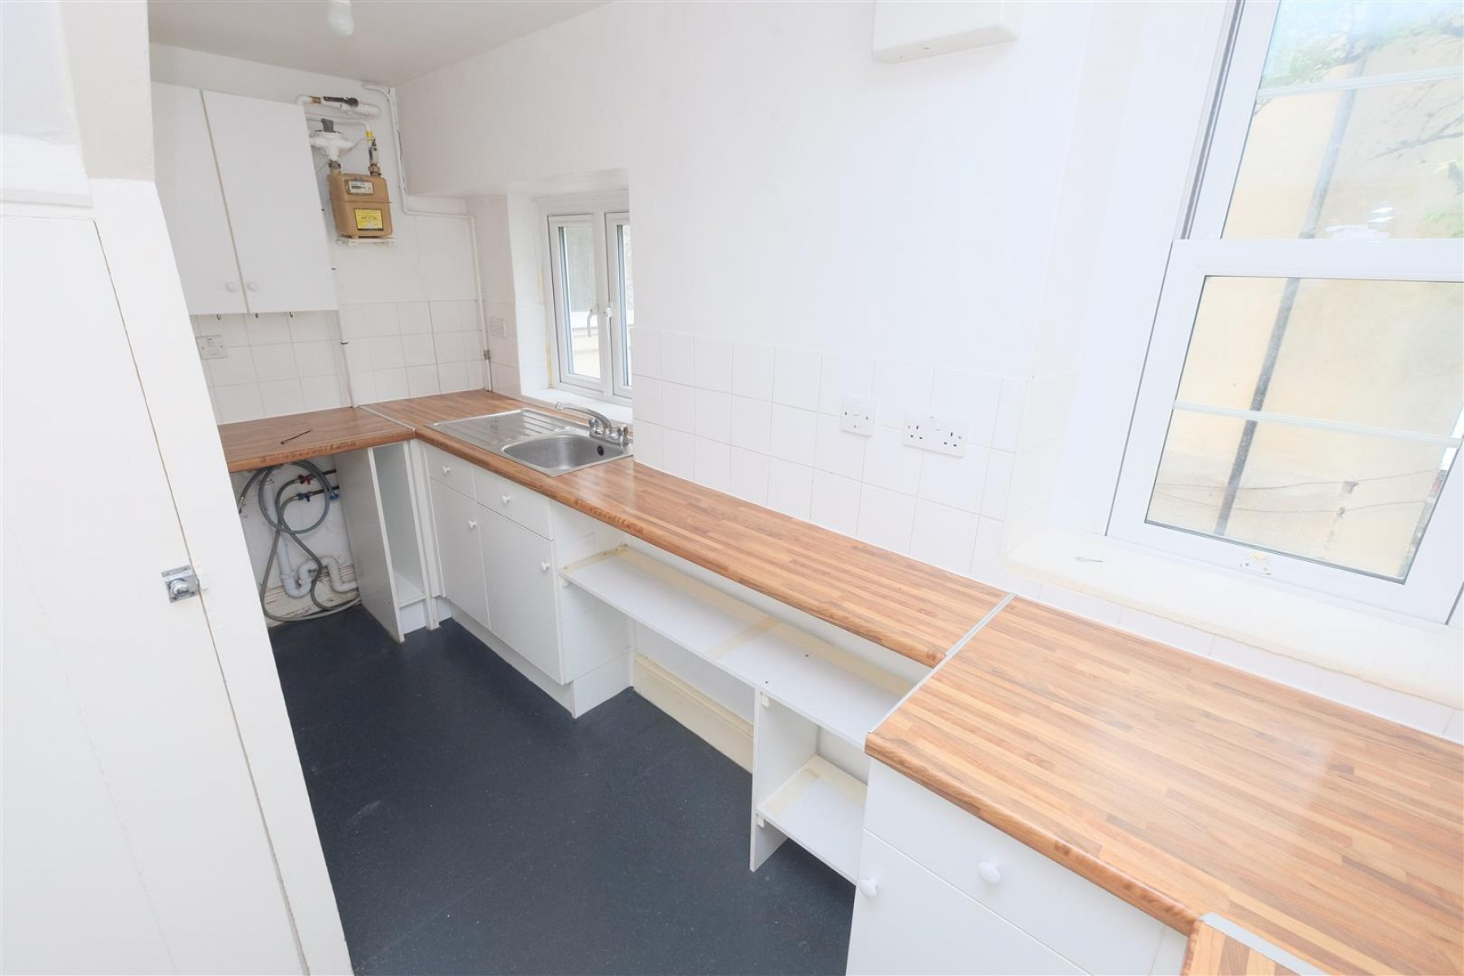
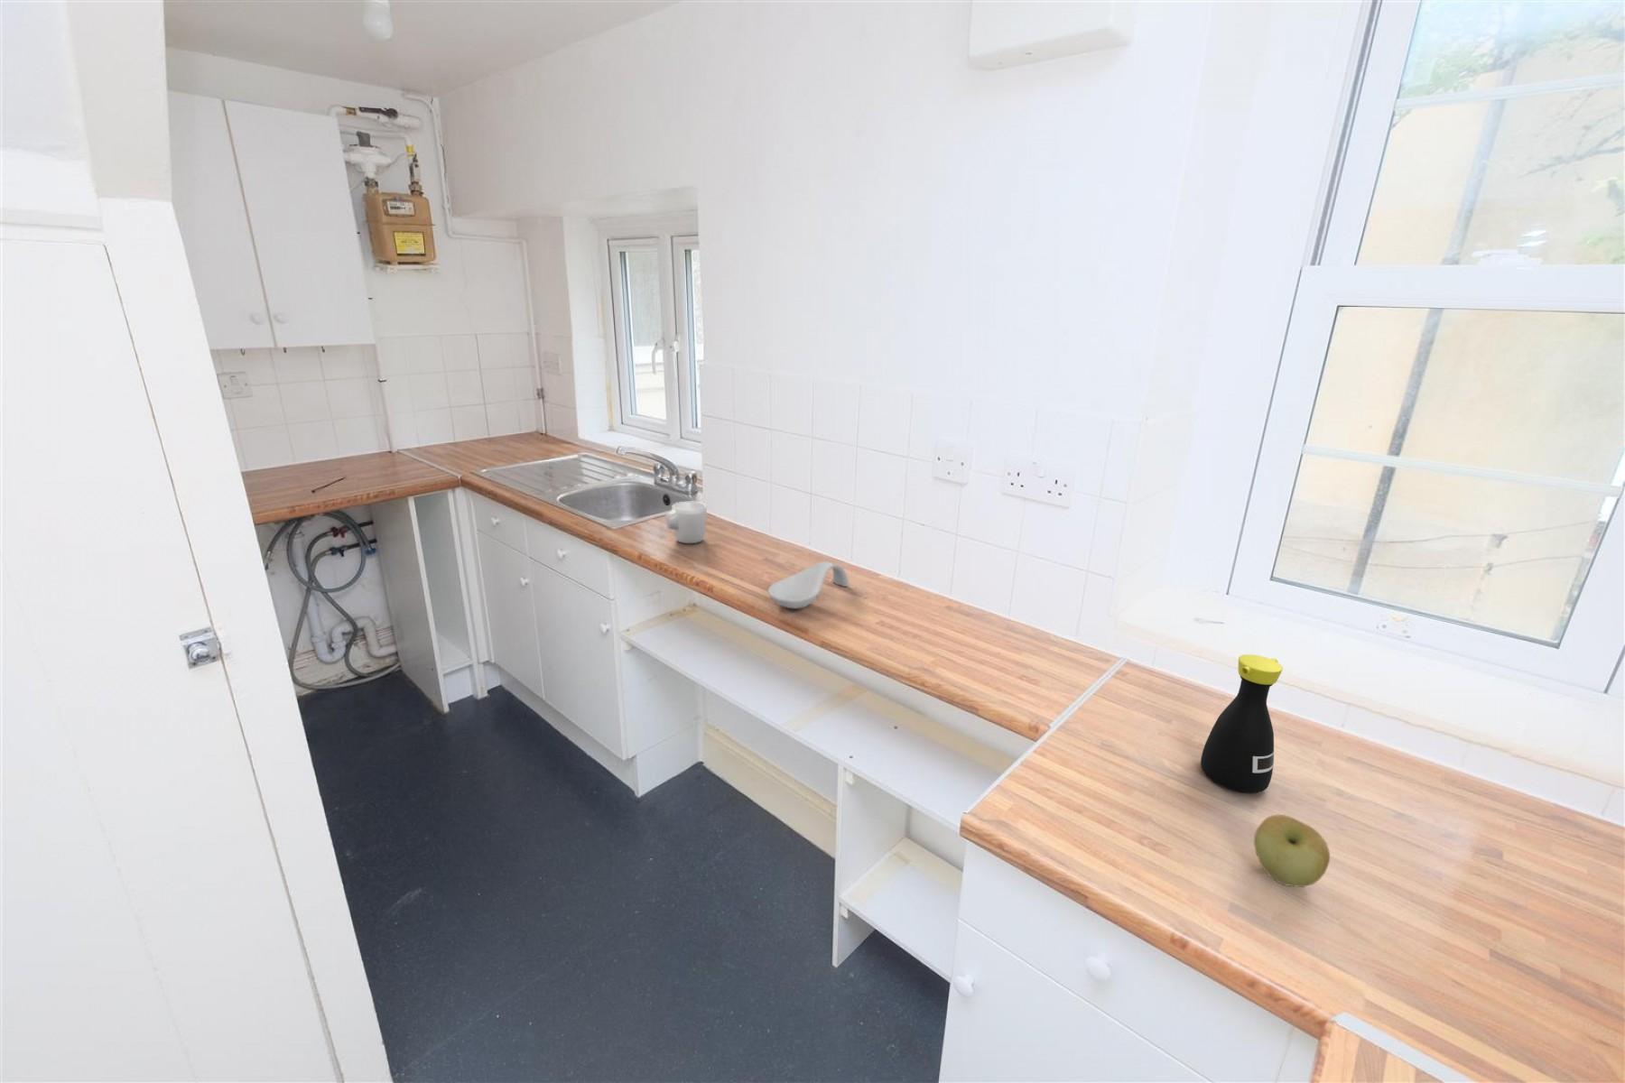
+ mug [665,500,707,544]
+ bottle [1199,654,1284,794]
+ apple [1253,813,1331,888]
+ spoon rest [768,561,850,609]
